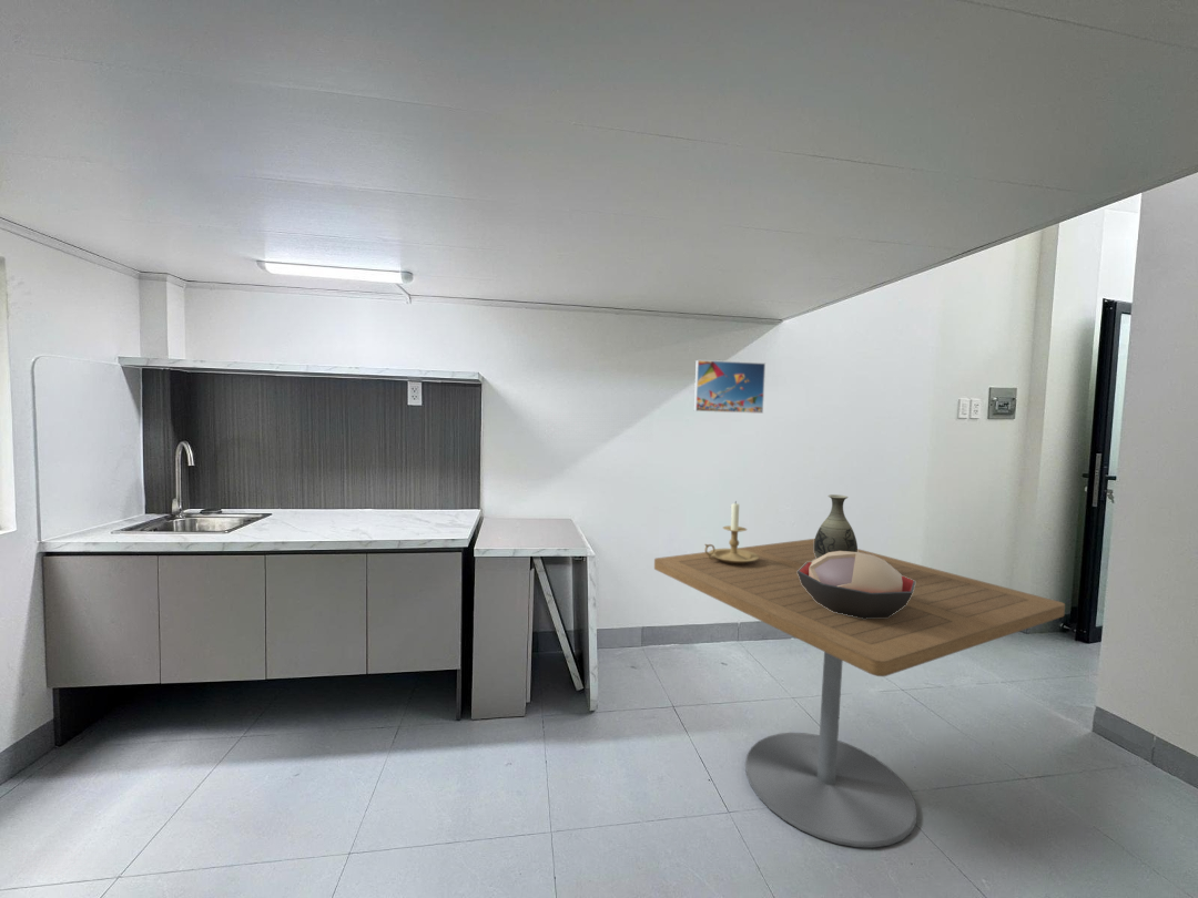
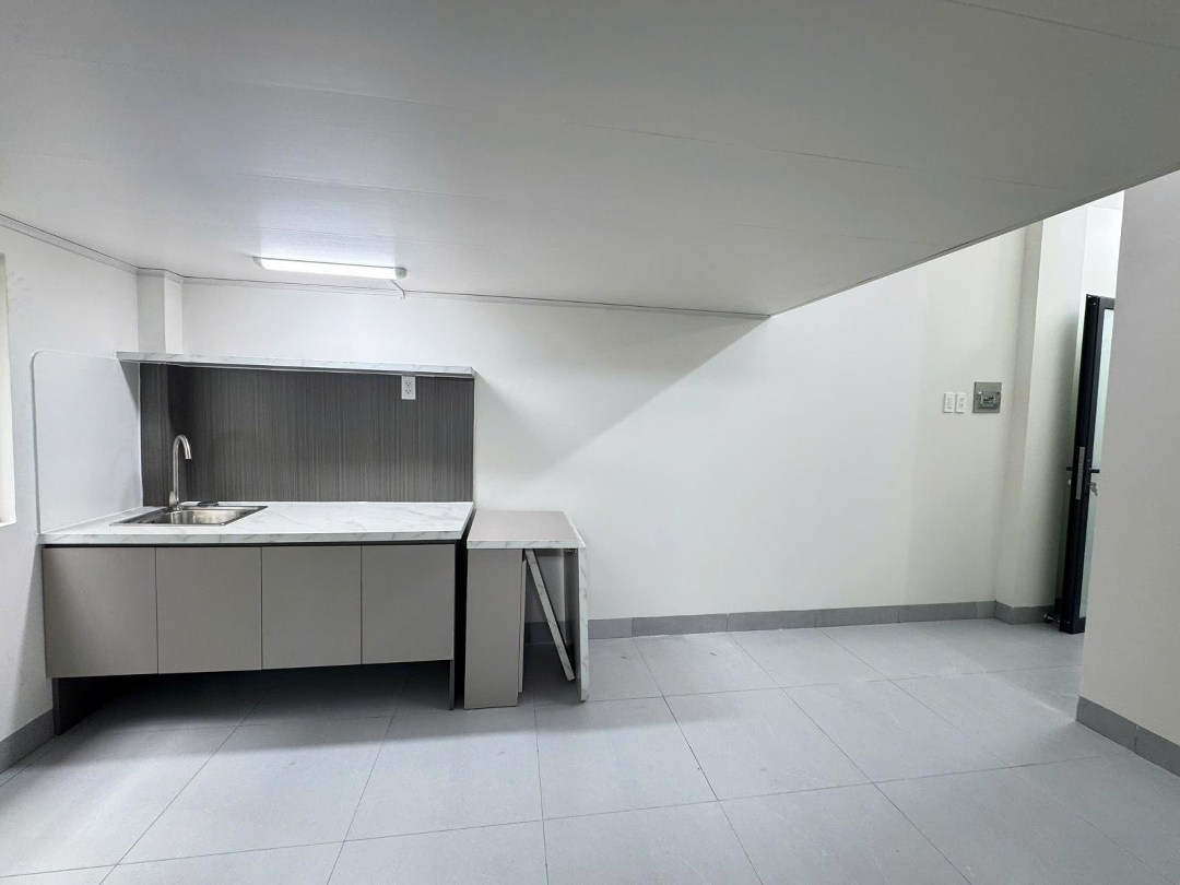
- candle holder [703,500,759,564]
- vase [814,493,859,559]
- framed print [693,359,766,415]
- decorative bowl [798,551,915,619]
- dining table [653,538,1066,849]
